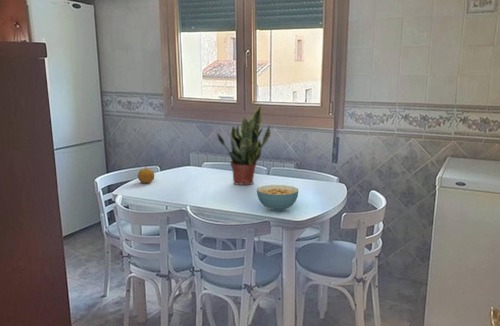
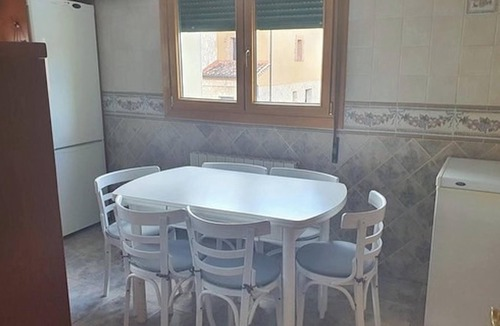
- potted plant [216,105,272,186]
- cereal bowl [256,184,299,212]
- fruit [137,165,155,184]
